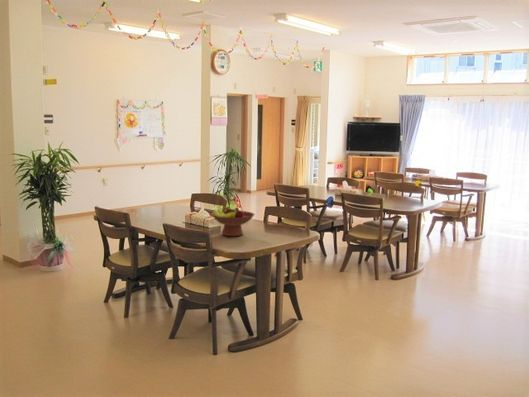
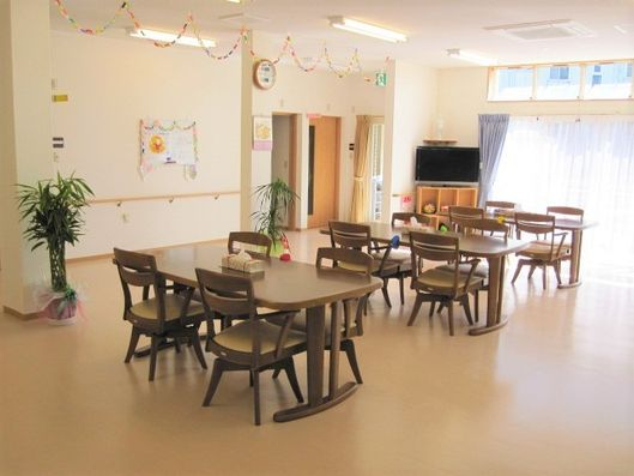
- fruit bowl [210,206,256,237]
